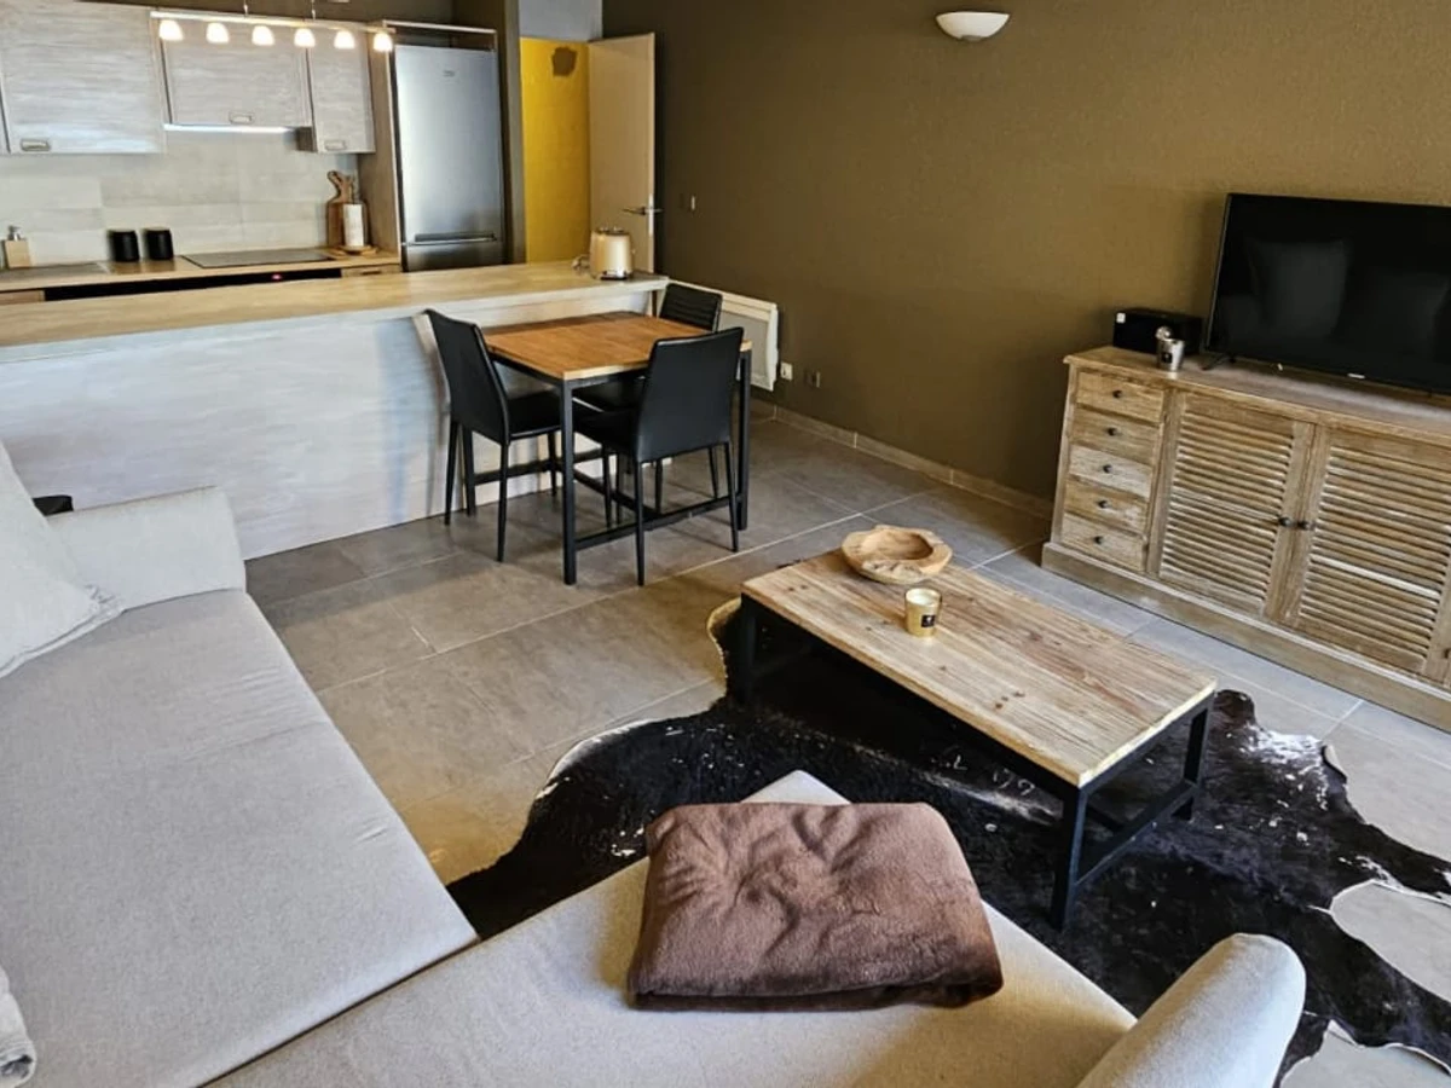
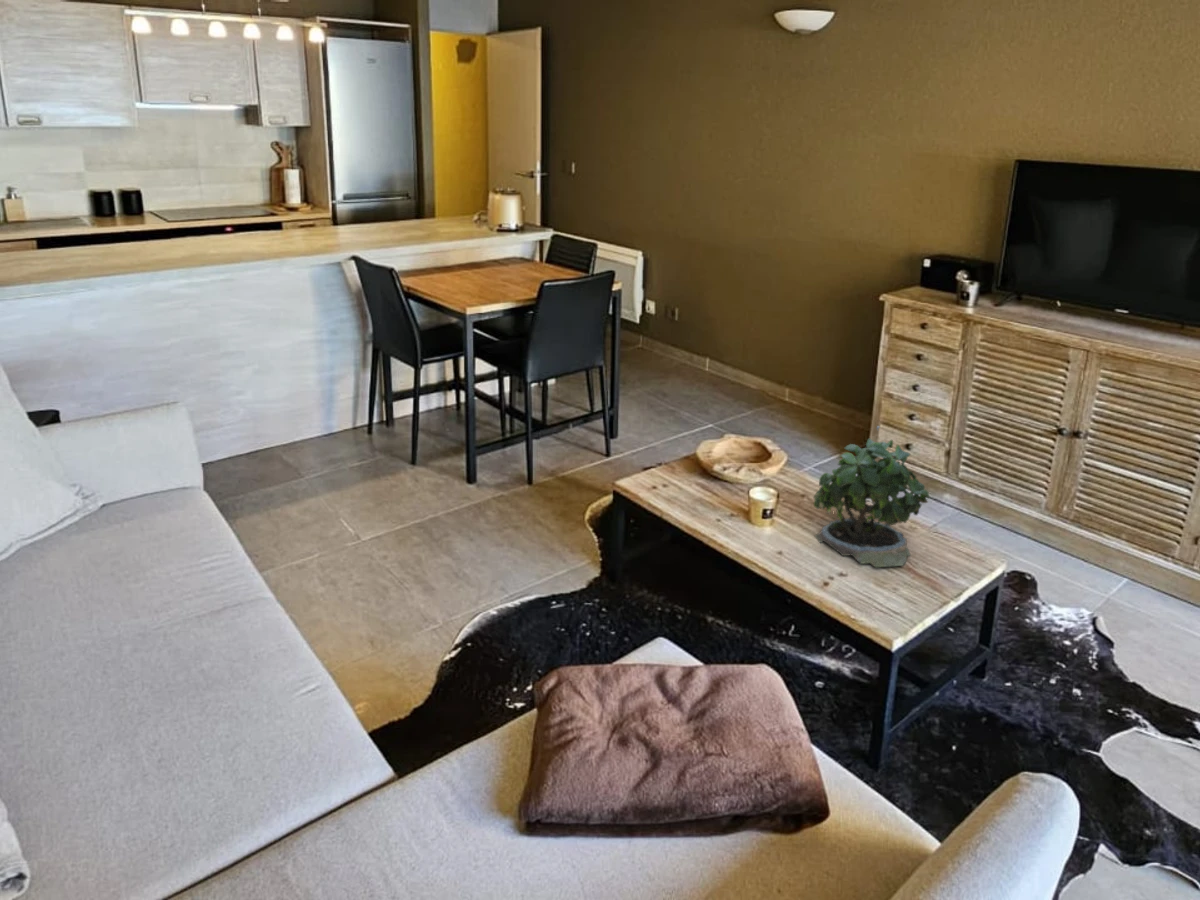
+ potted plant [813,425,930,568]
